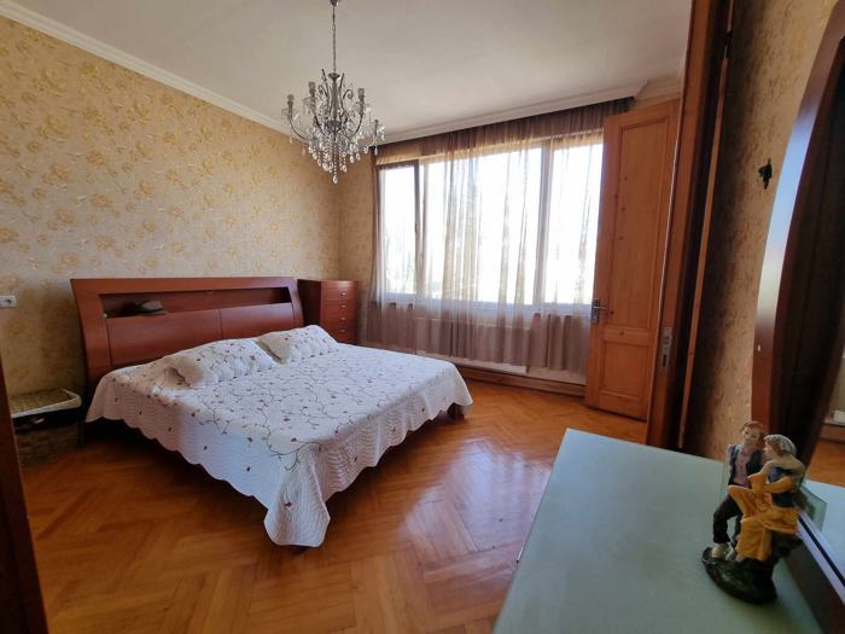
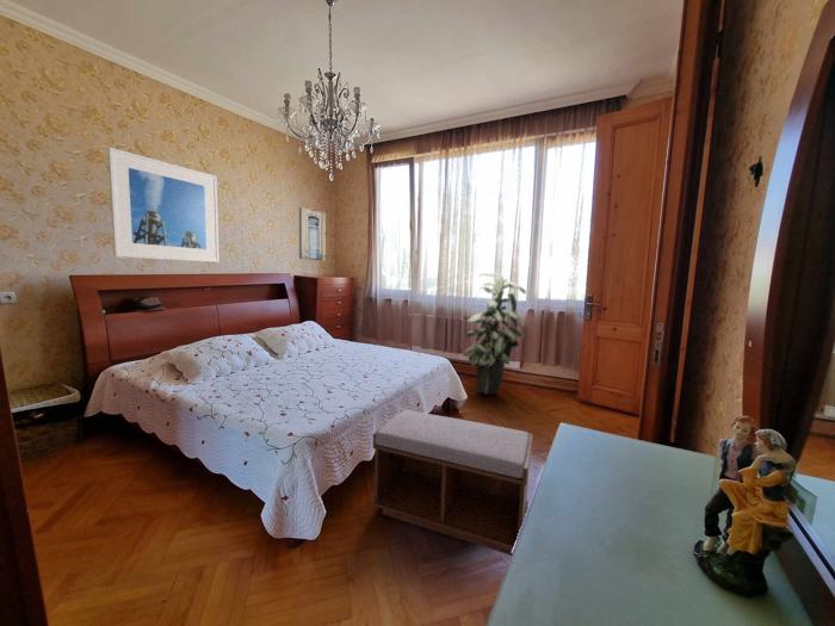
+ bench [371,409,534,556]
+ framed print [106,147,221,264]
+ wall art [298,206,327,261]
+ indoor plant [462,272,527,396]
